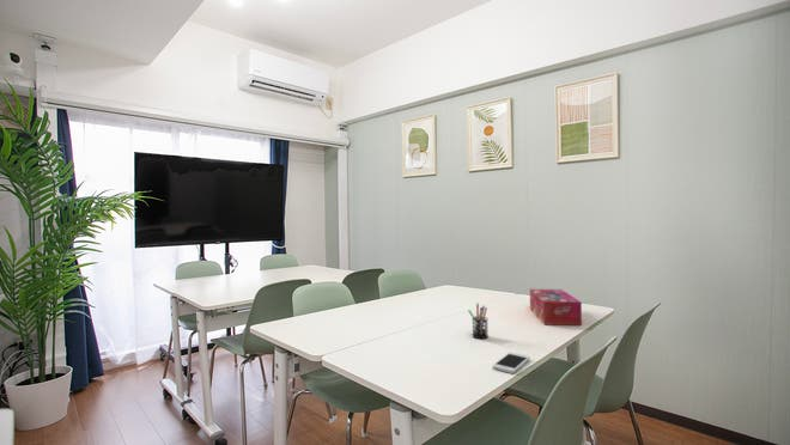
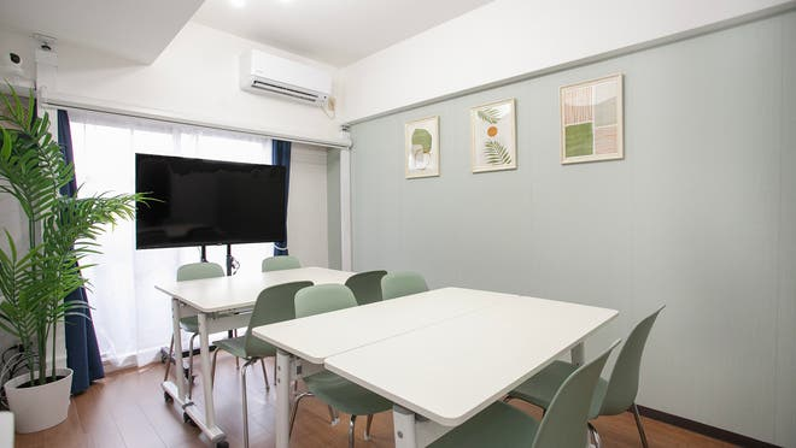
- pen holder [467,303,490,340]
- tissue box [529,288,583,327]
- smartphone [492,352,530,374]
